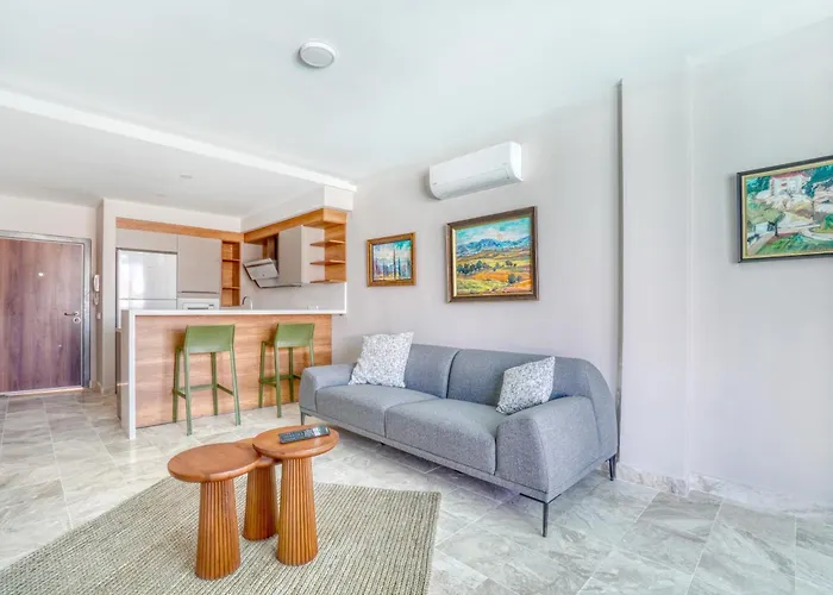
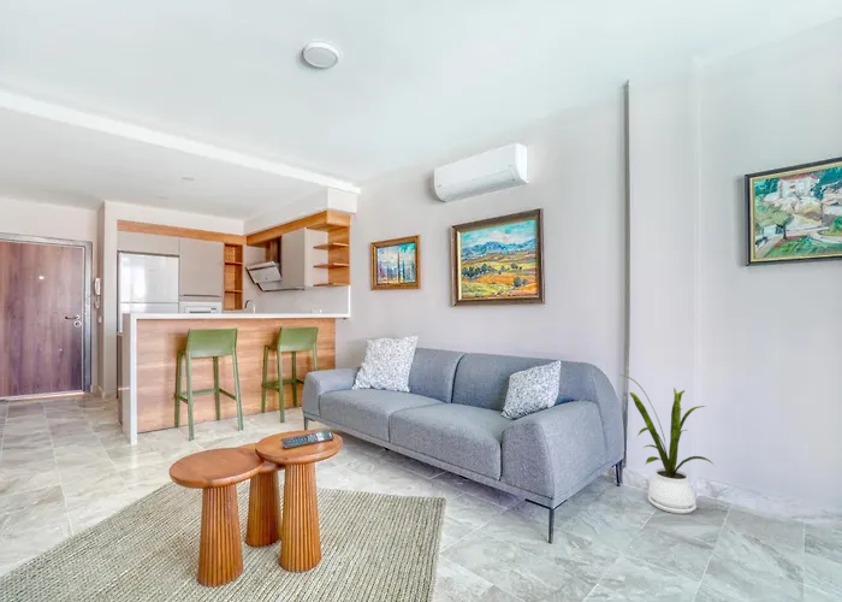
+ house plant [619,373,716,515]
